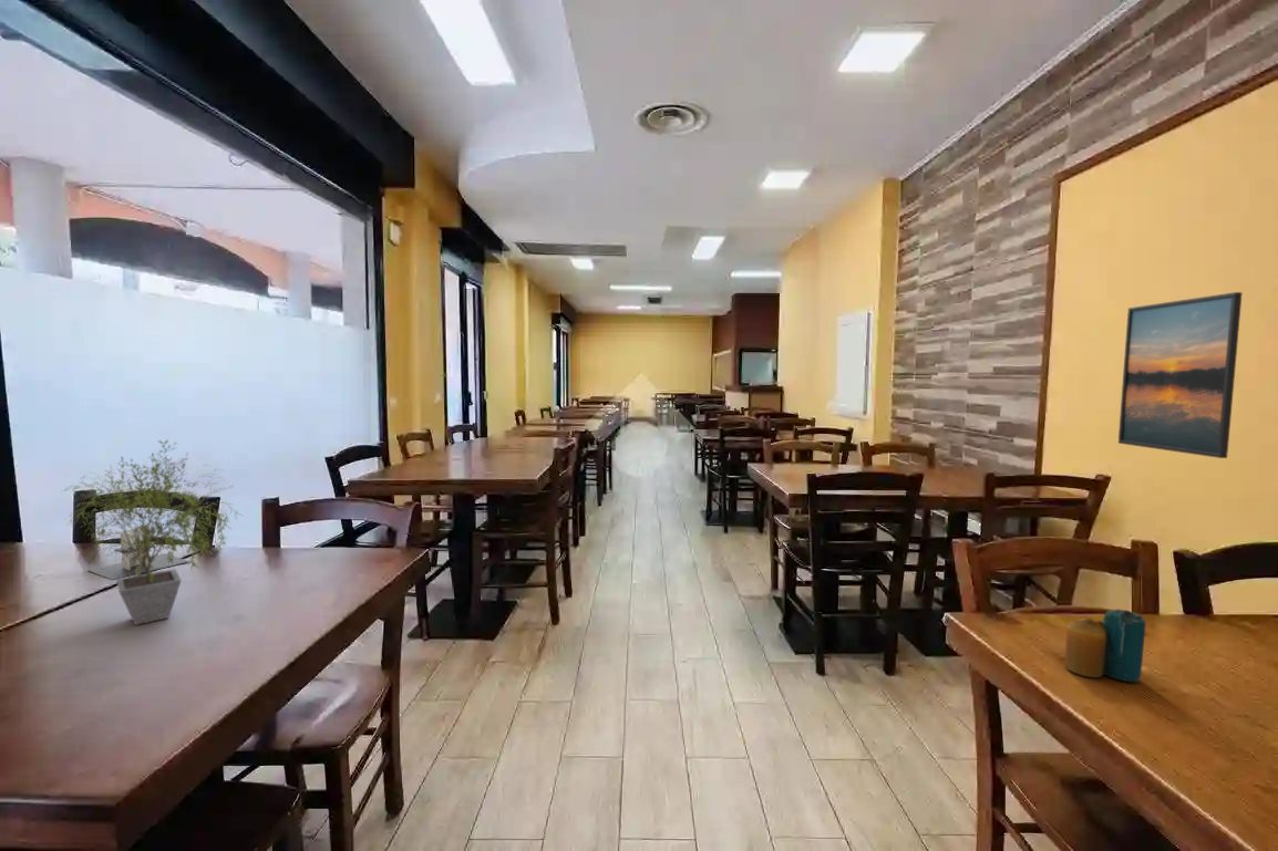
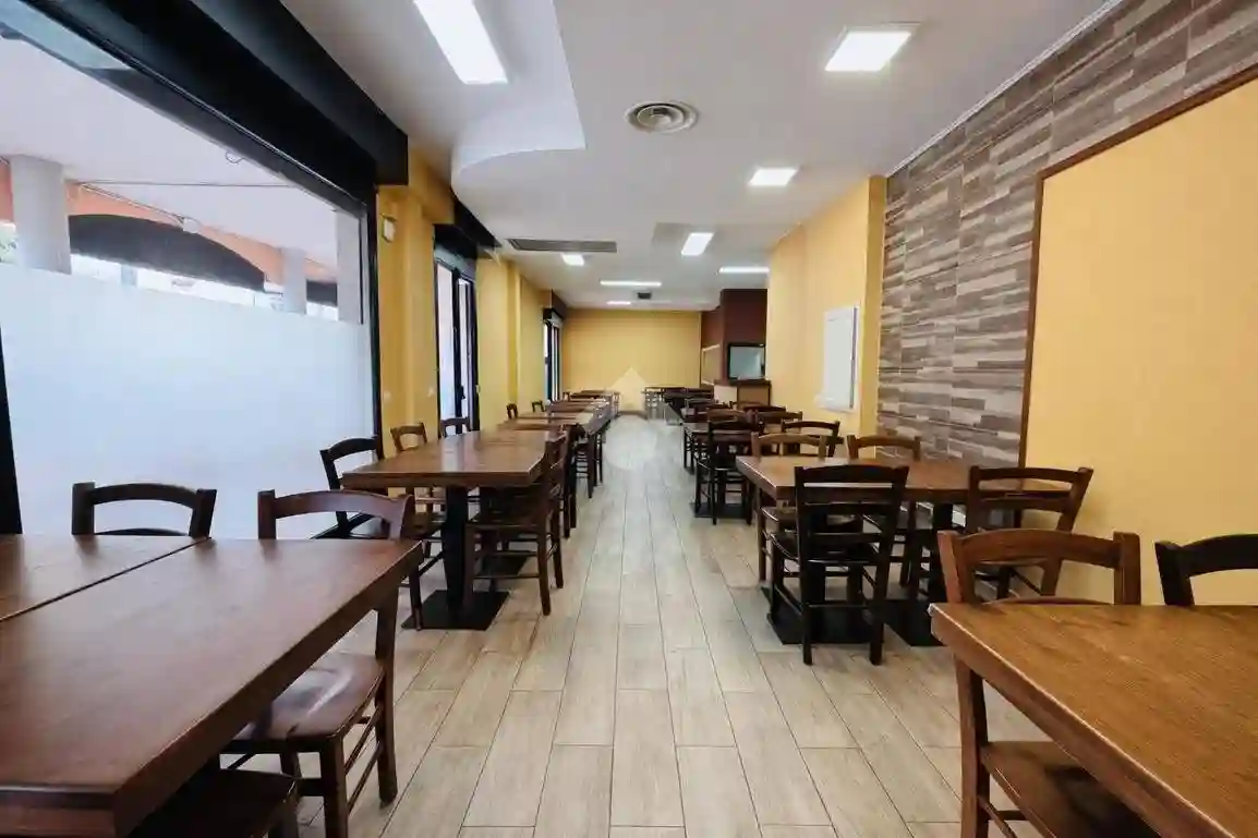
- candle [1064,609,1146,683]
- napkin holder [87,527,190,581]
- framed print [1117,291,1243,459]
- potted plant [62,438,244,626]
